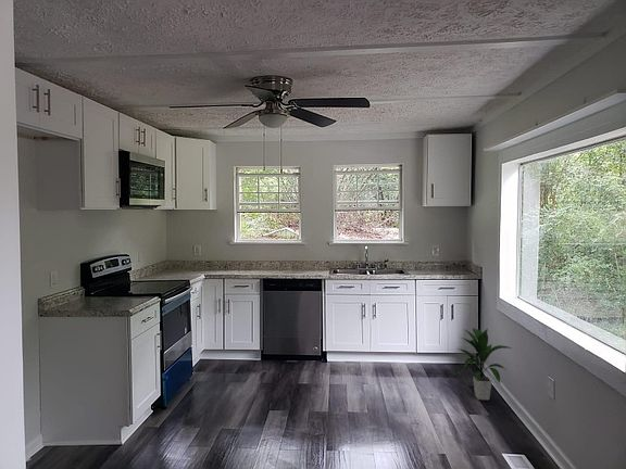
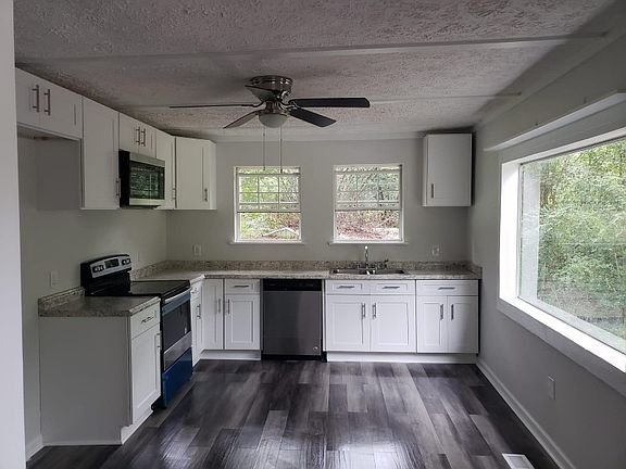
- indoor plant [449,327,513,401]
